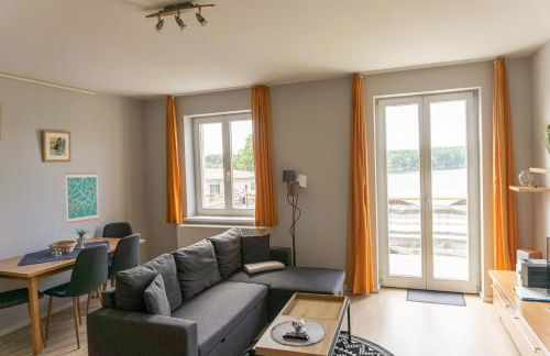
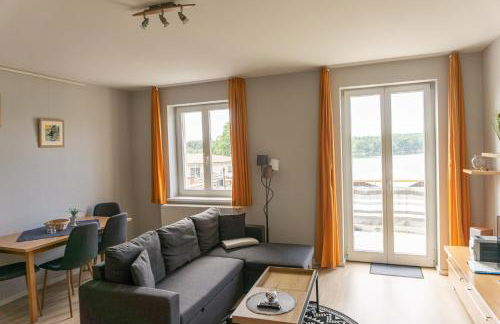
- wall art [64,173,100,224]
